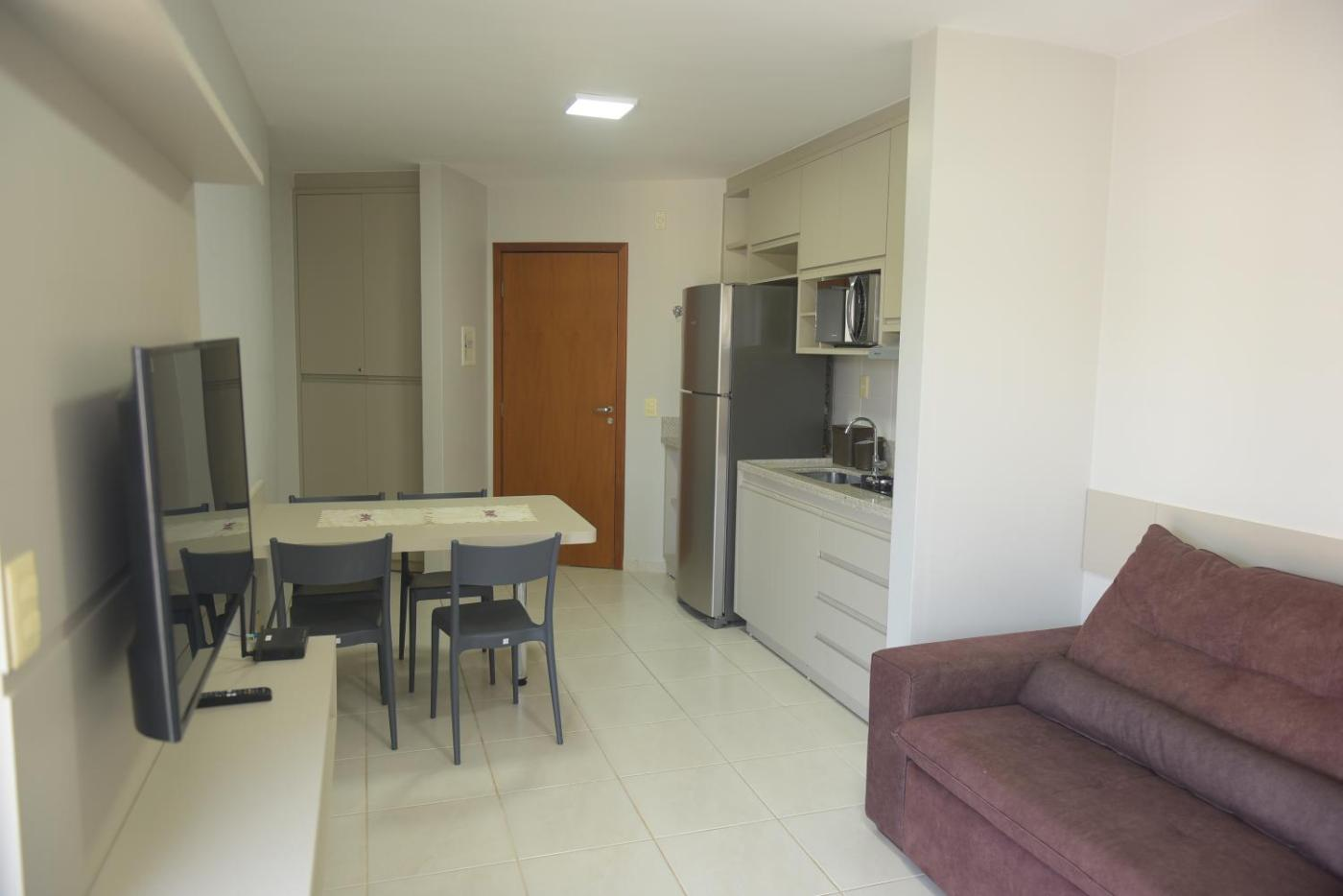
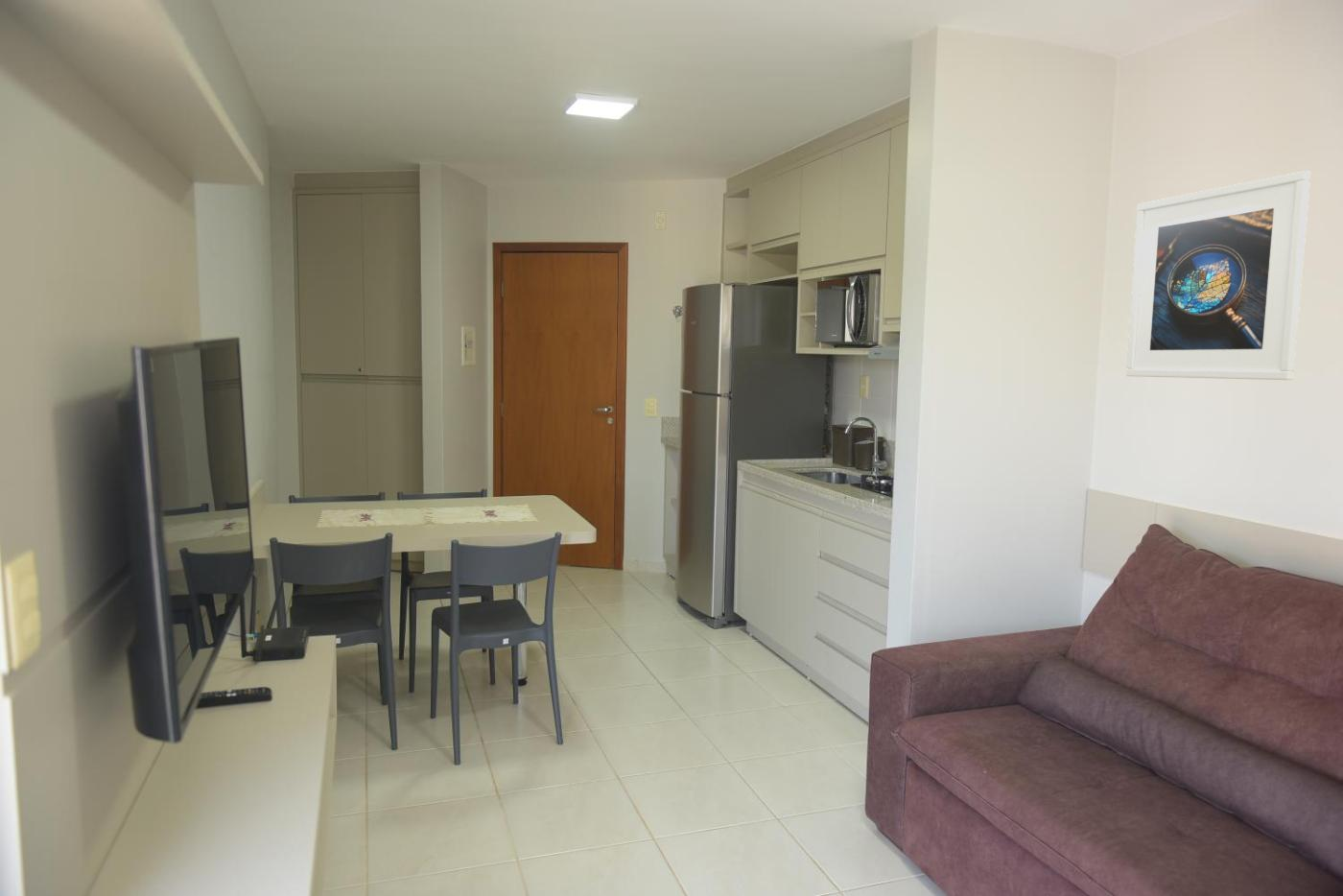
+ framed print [1125,170,1311,381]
